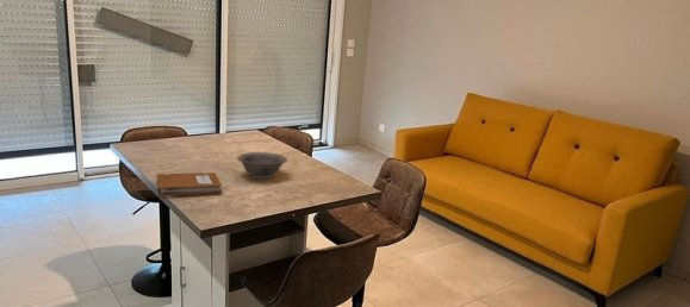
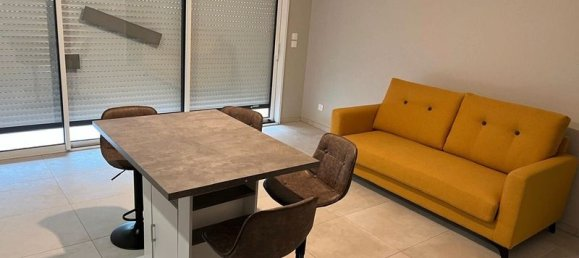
- decorative bowl [236,151,288,180]
- notebook [156,171,223,198]
